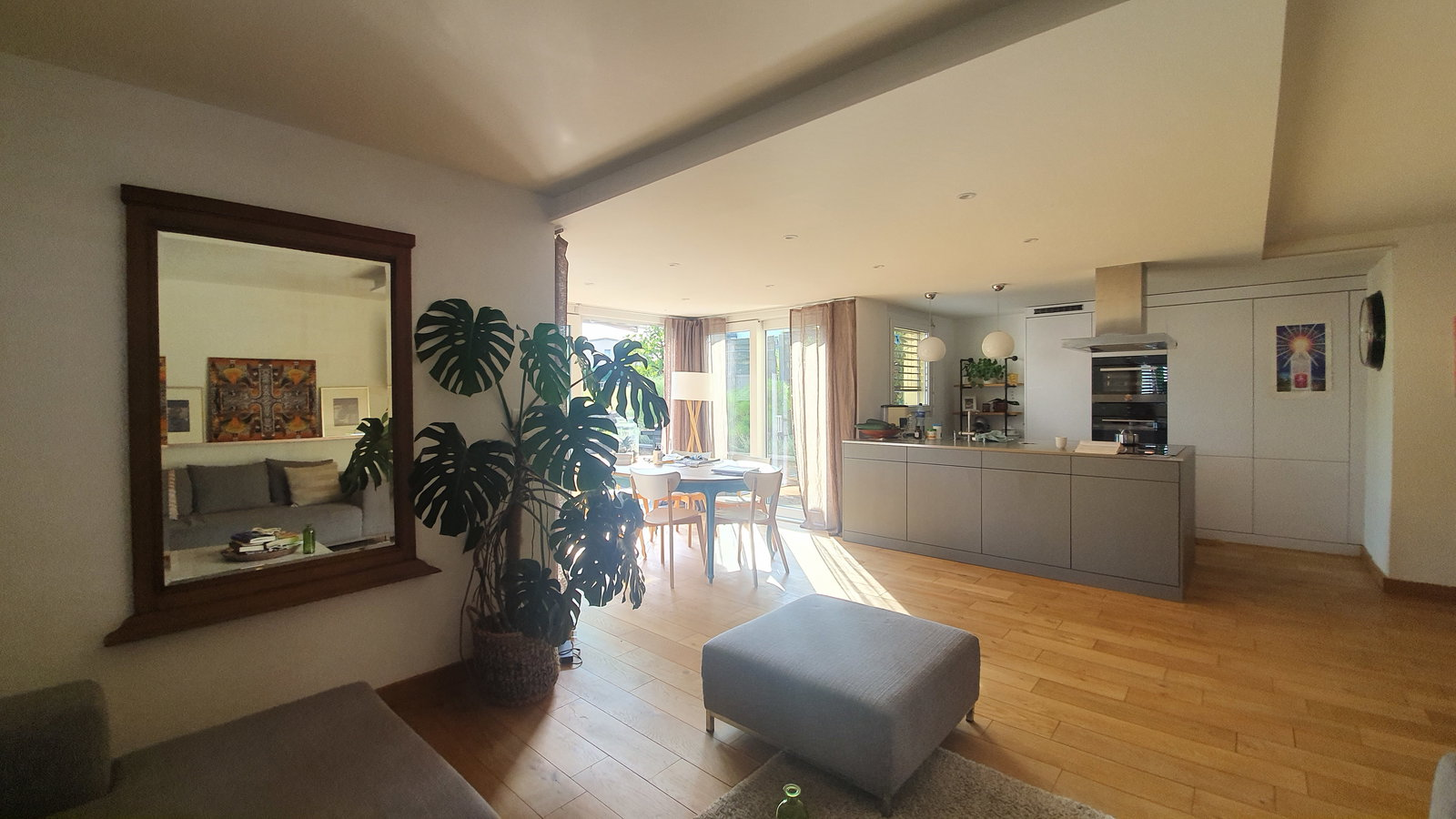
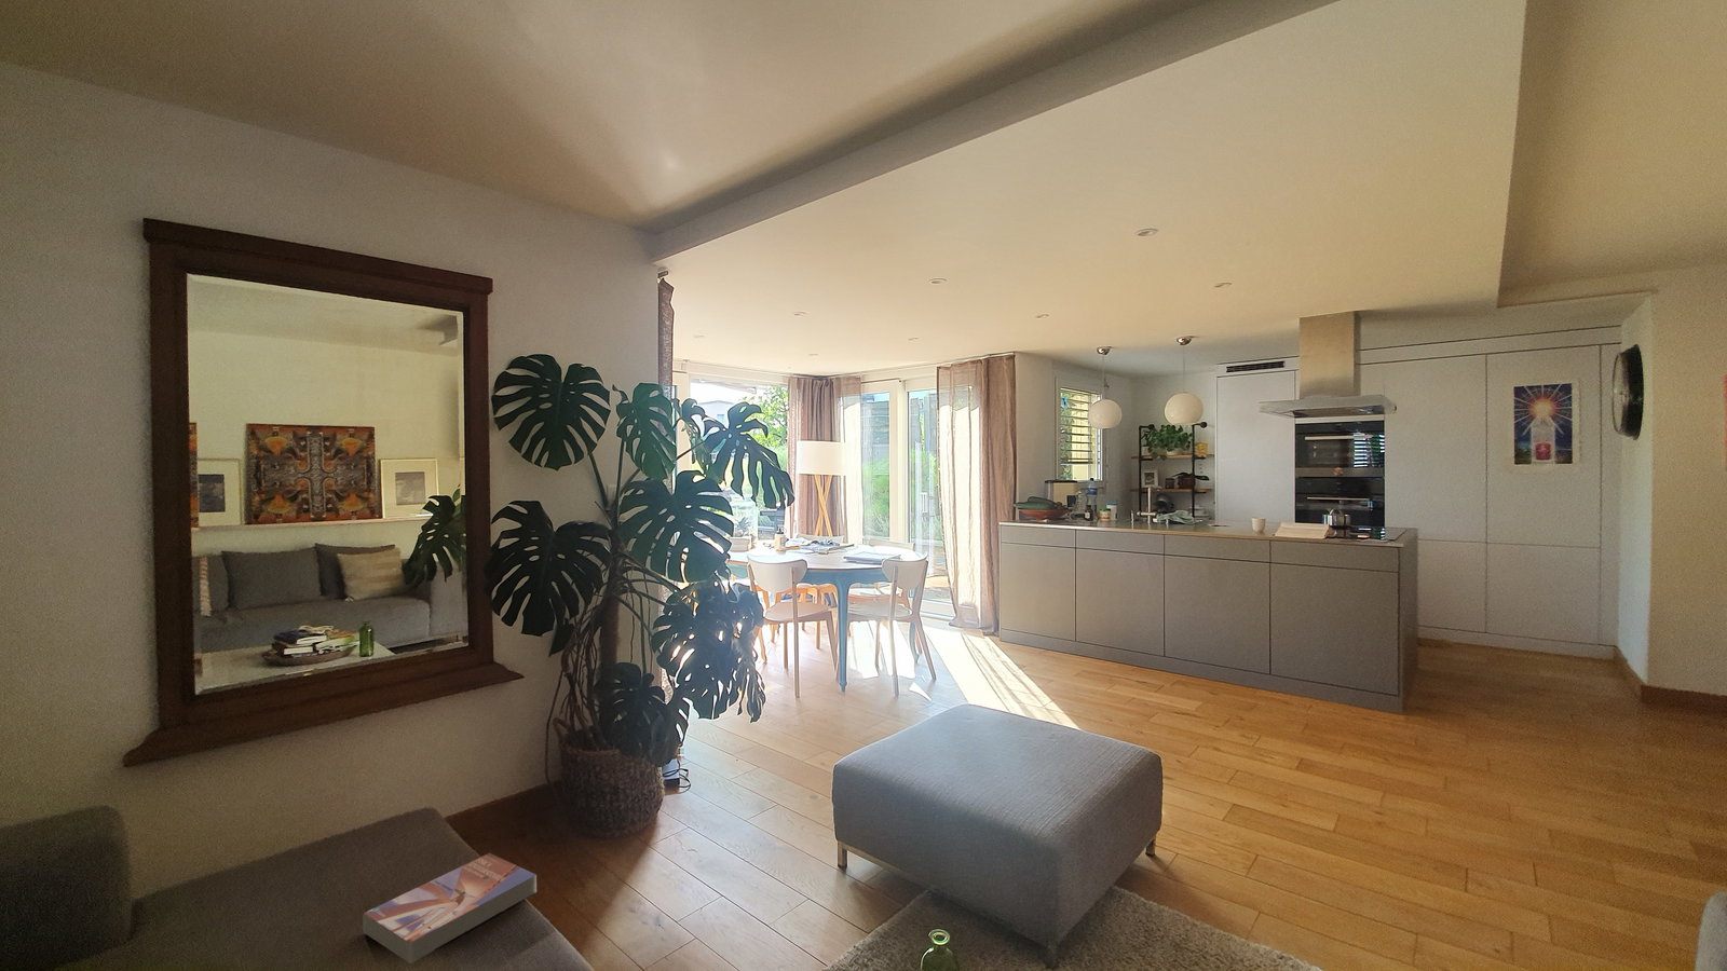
+ textbook [362,852,537,965]
